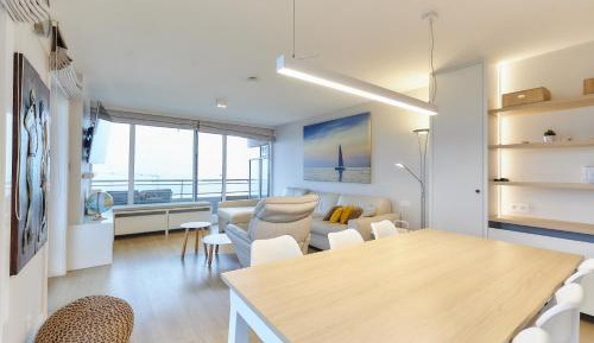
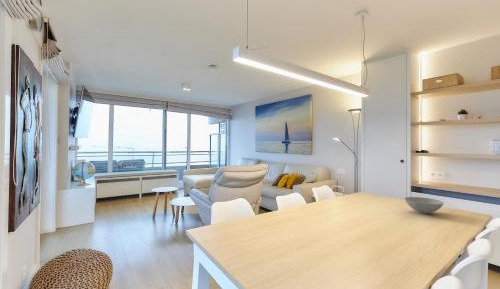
+ bowl [404,196,445,215]
